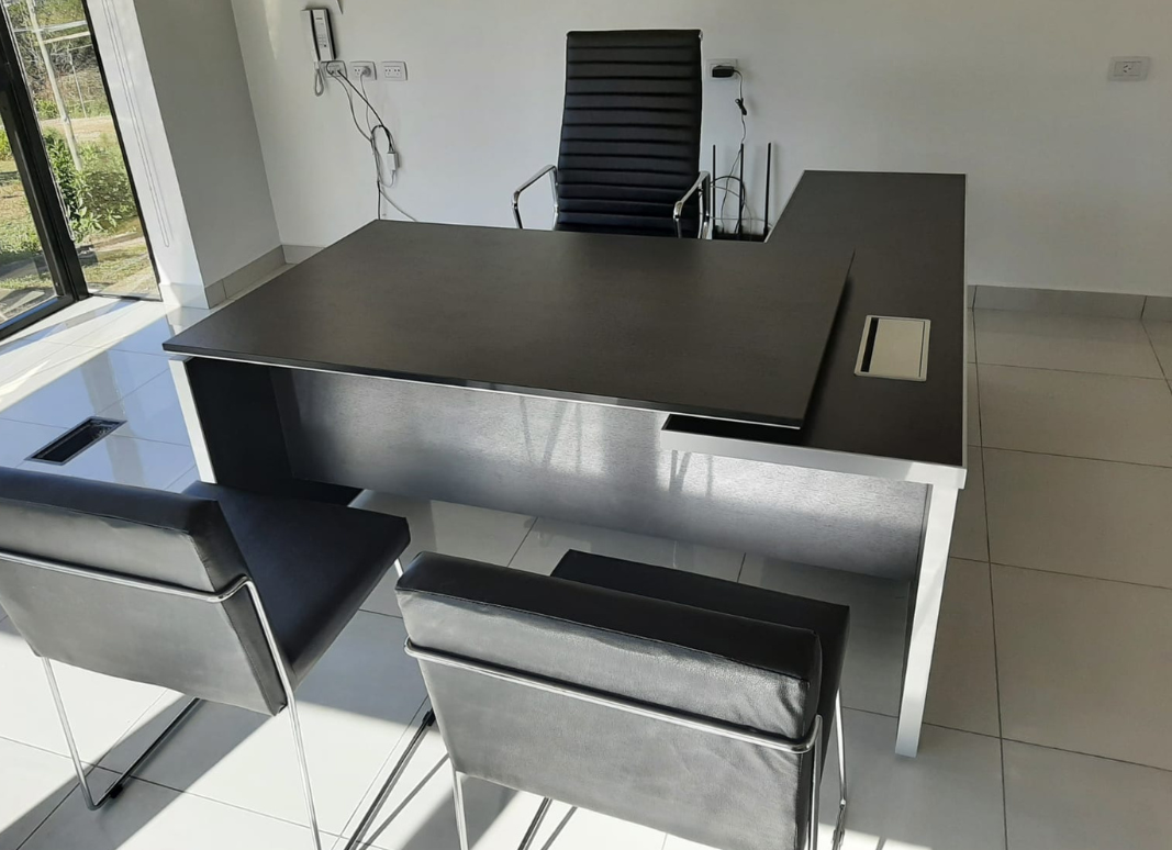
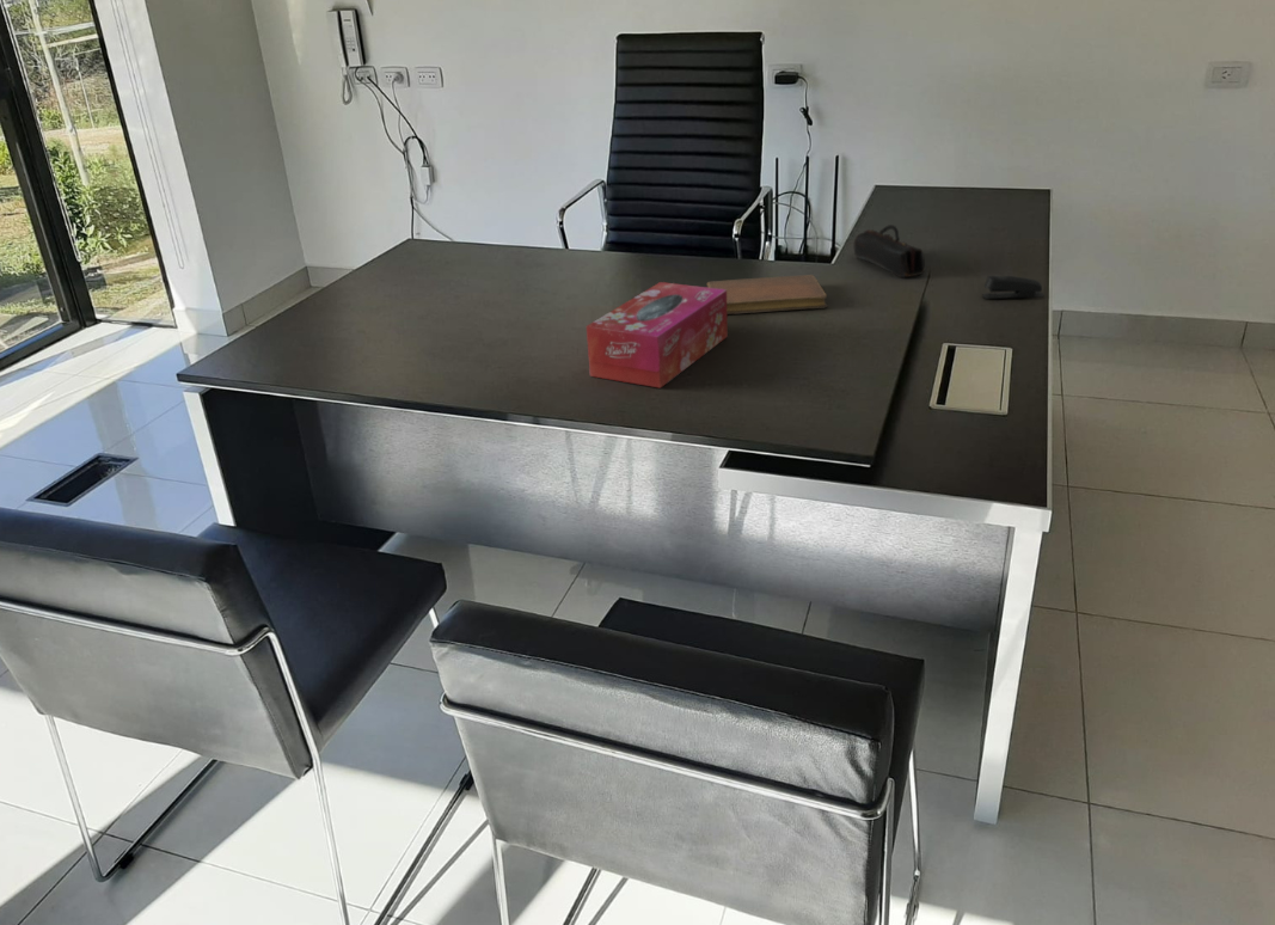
+ pencil case [853,223,926,278]
+ tissue box [586,281,729,390]
+ notebook [706,274,828,316]
+ stapler [981,275,1046,300]
